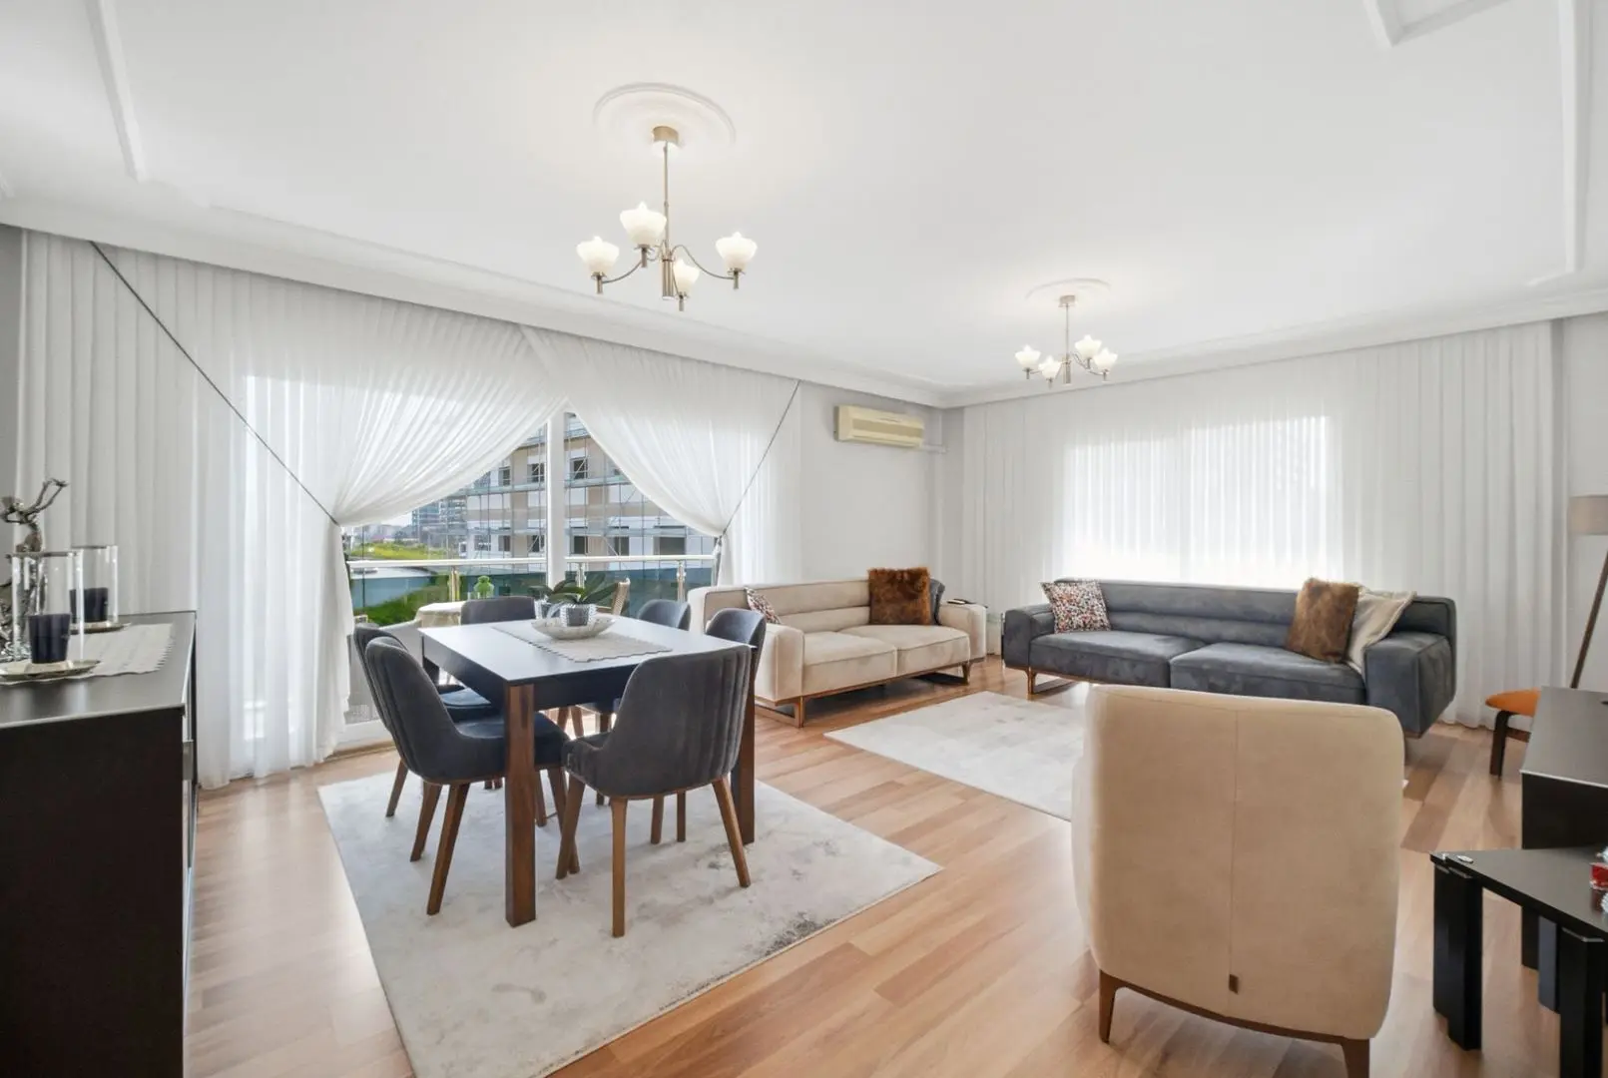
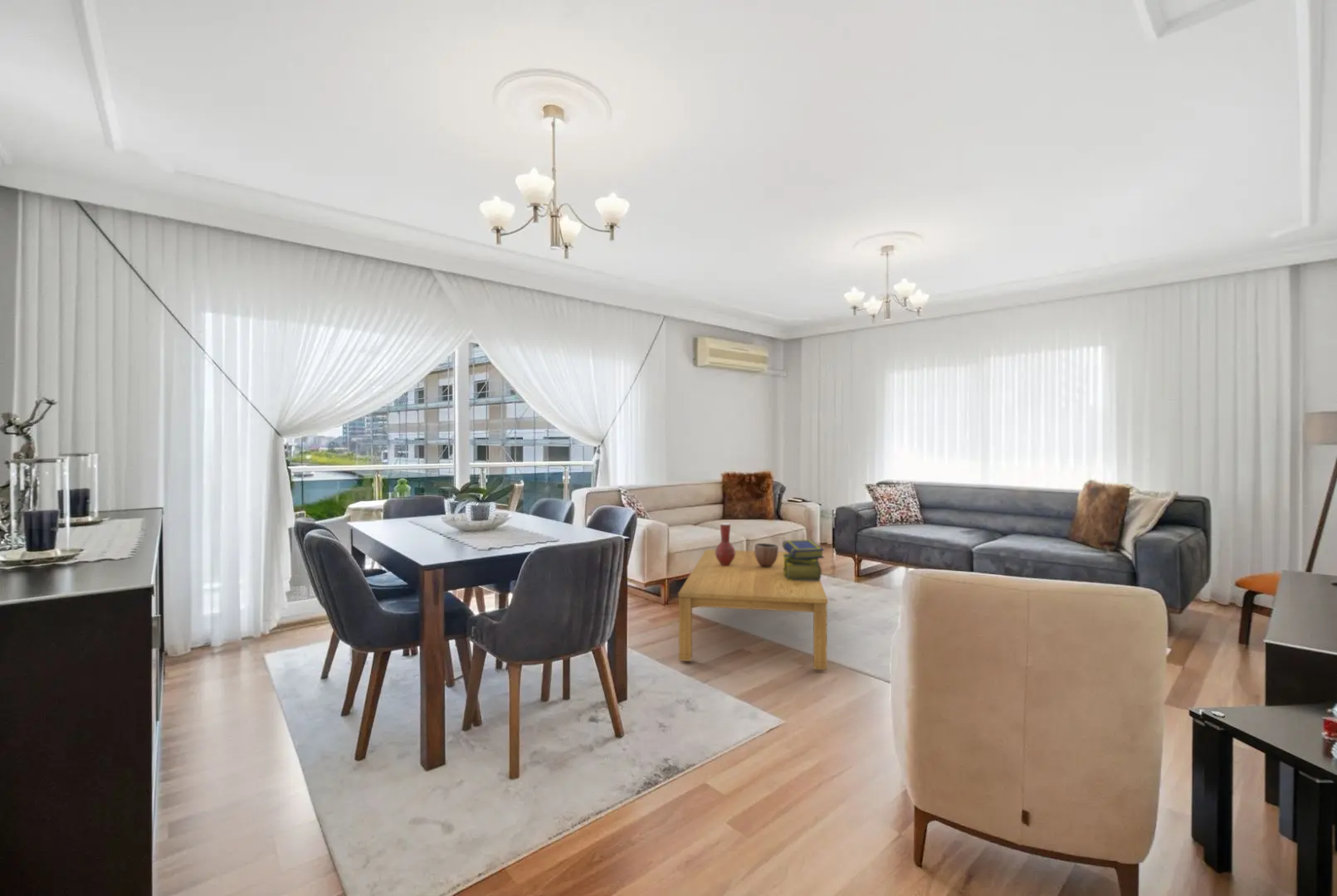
+ coffee table [677,548,828,670]
+ stack of books [782,538,825,582]
+ decorative bowl [754,543,779,567]
+ vase [715,523,735,566]
